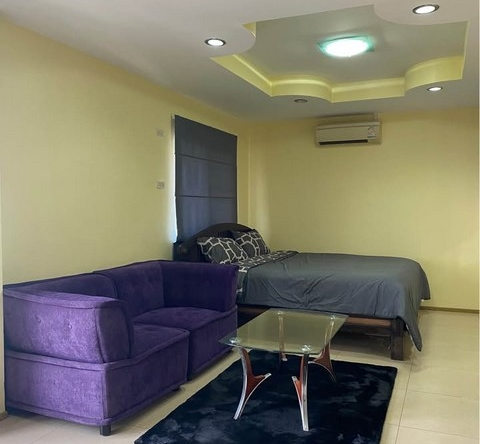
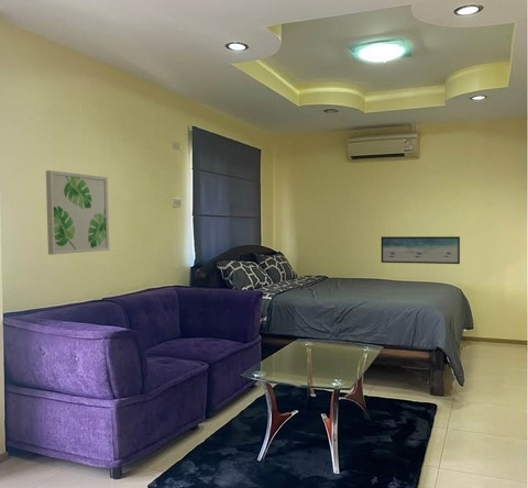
+ wall art [381,235,461,265]
+ wall art [45,169,110,256]
